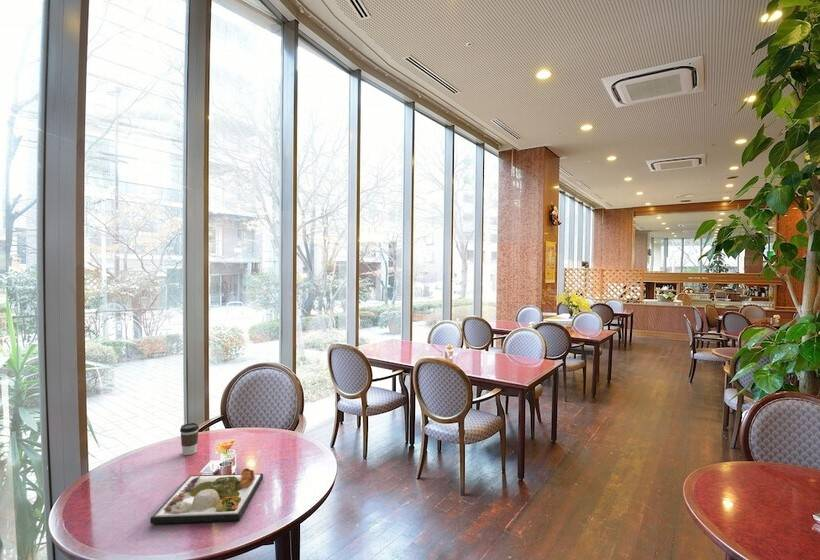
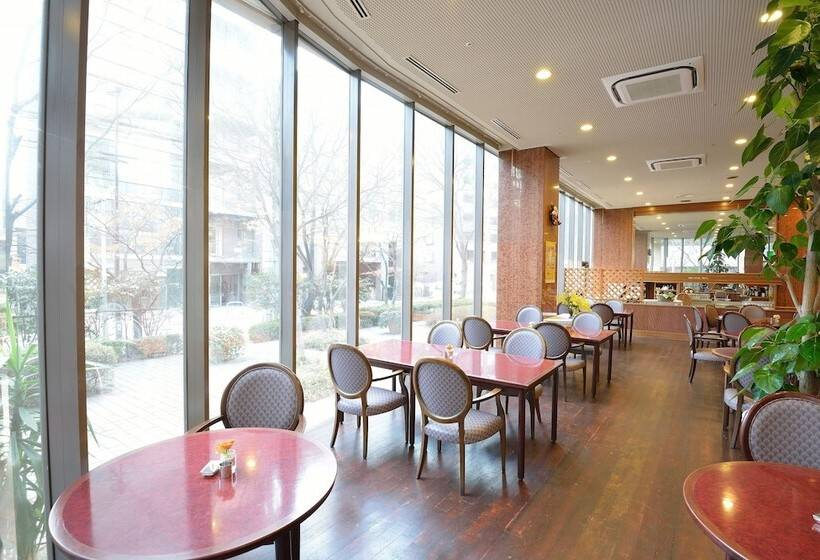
- dinner plate [149,468,264,525]
- coffee cup [179,422,200,456]
